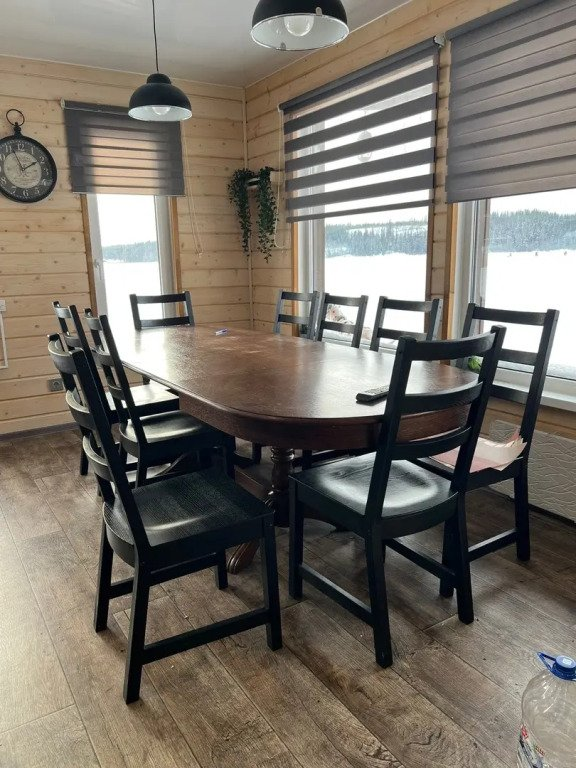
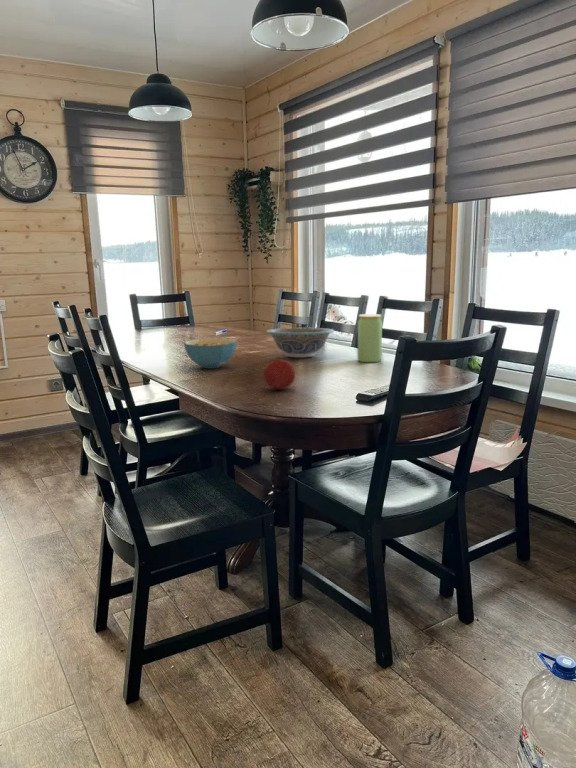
+ decorative bowl [266,327,335,358]
+ jar [357,313,383,363]
+ fruit [262,356,296,390]
+ cereal bowl [183,337,238,369]
